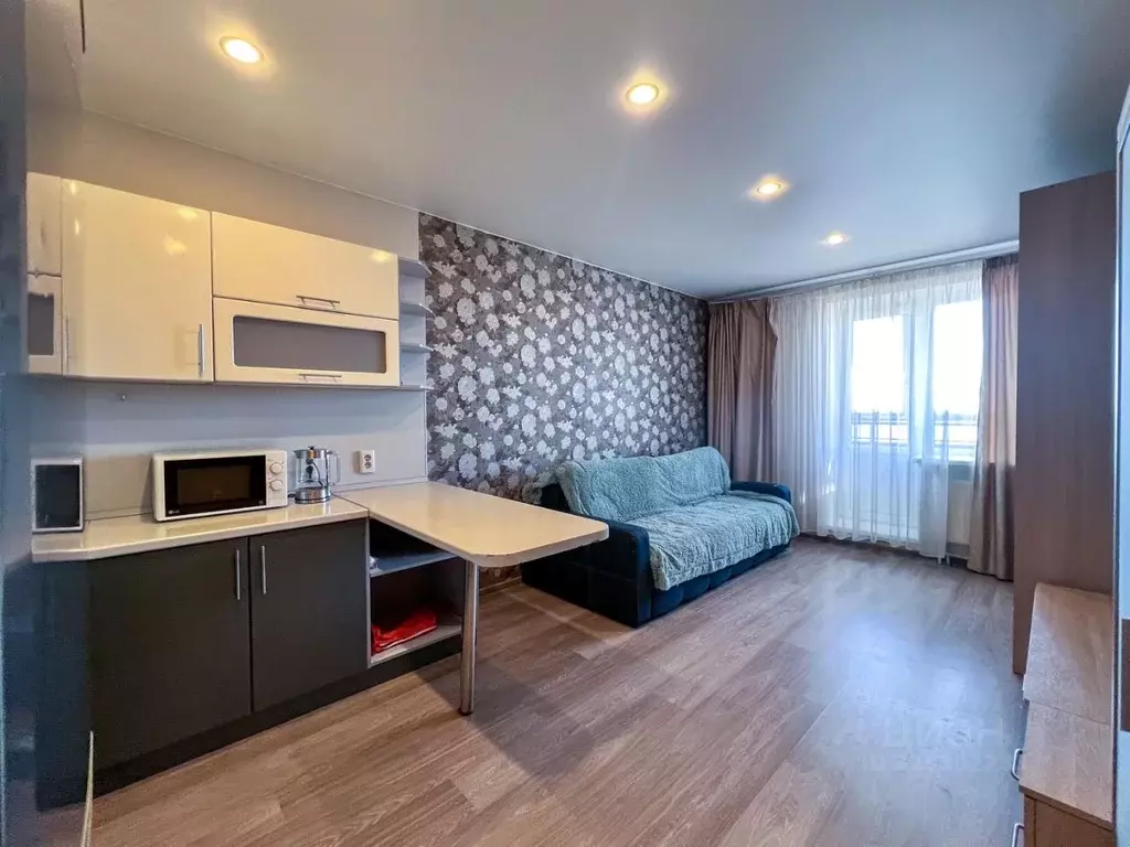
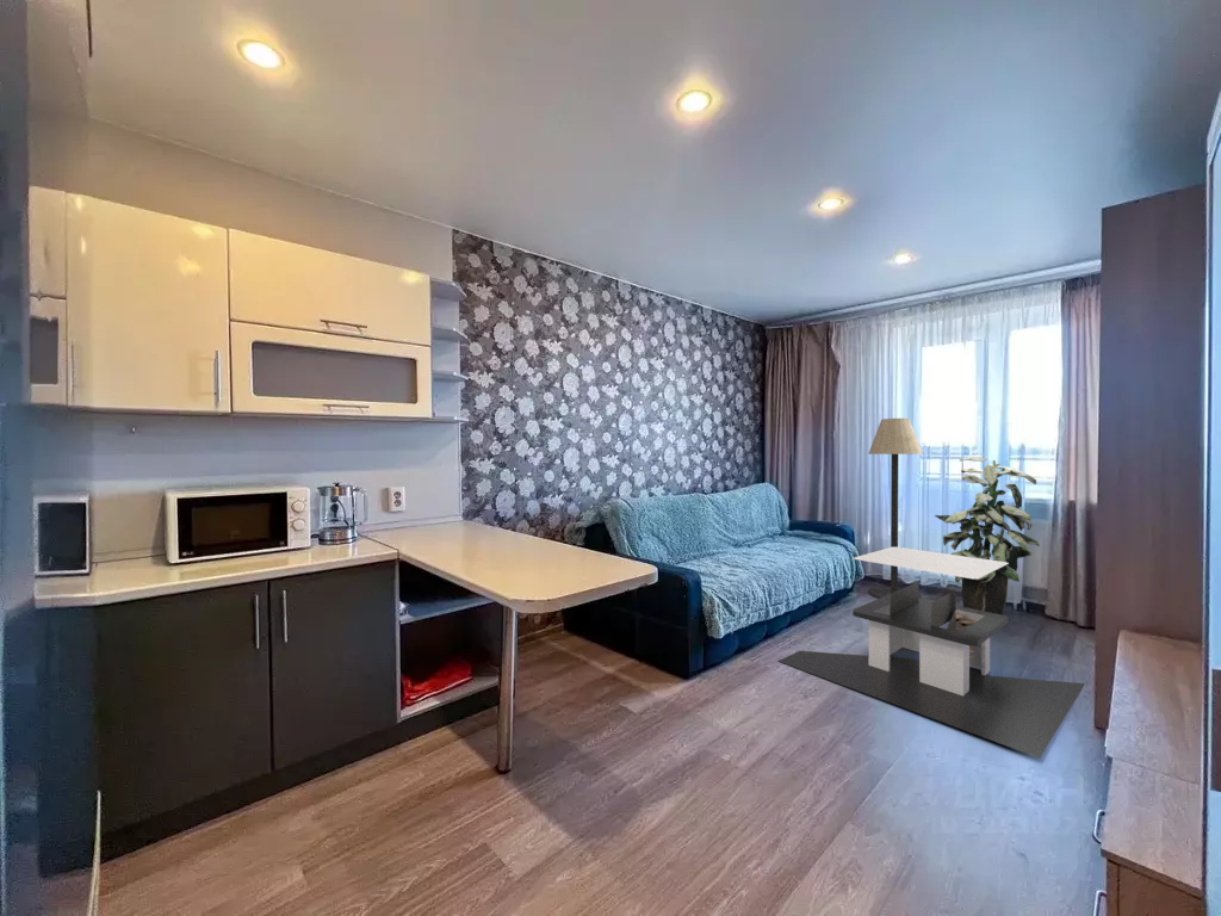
+ indoor plant [934,456,1041,615]
+ coffee table [777,546,1086,760]
+ floor lamp [867,417,924,599]
